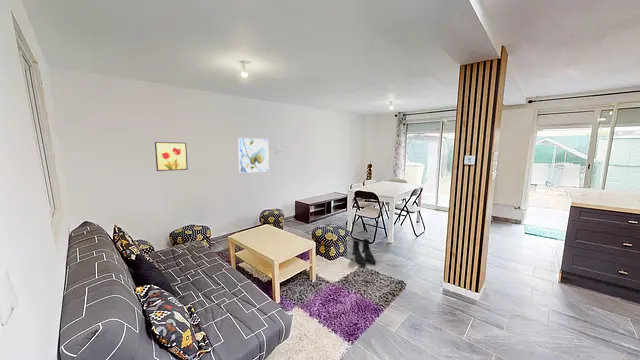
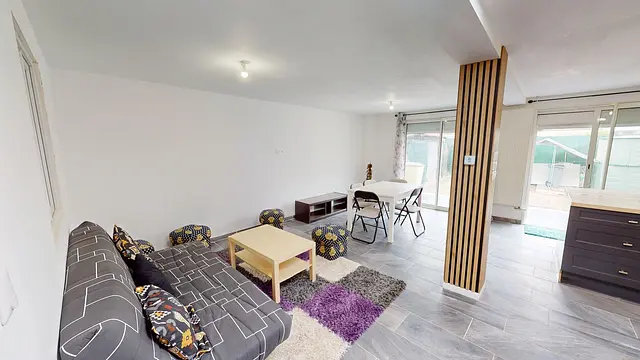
- boots [351,238,377,267]
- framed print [237,137,270,174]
- wall art [154,141,189,172]
